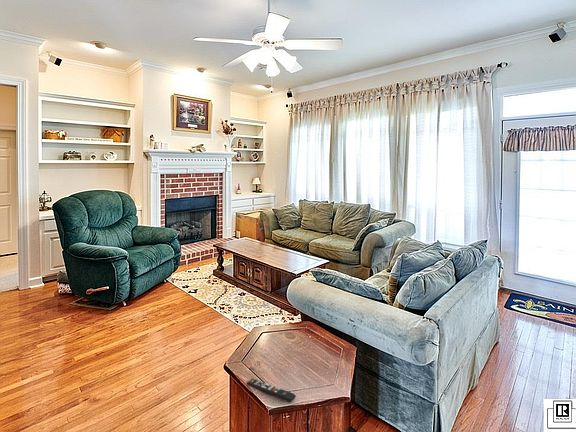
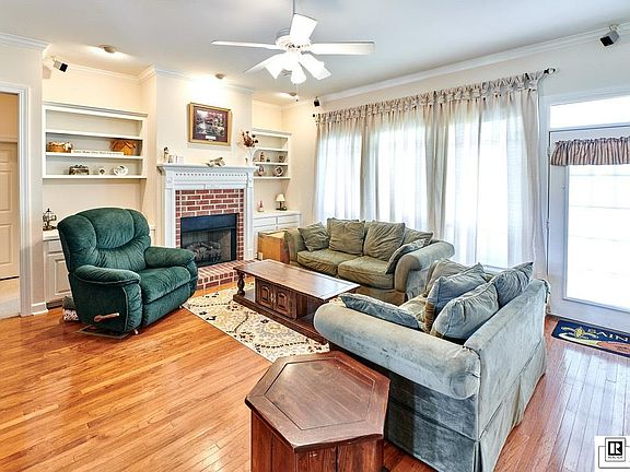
- remote control [246,378,297,404]
